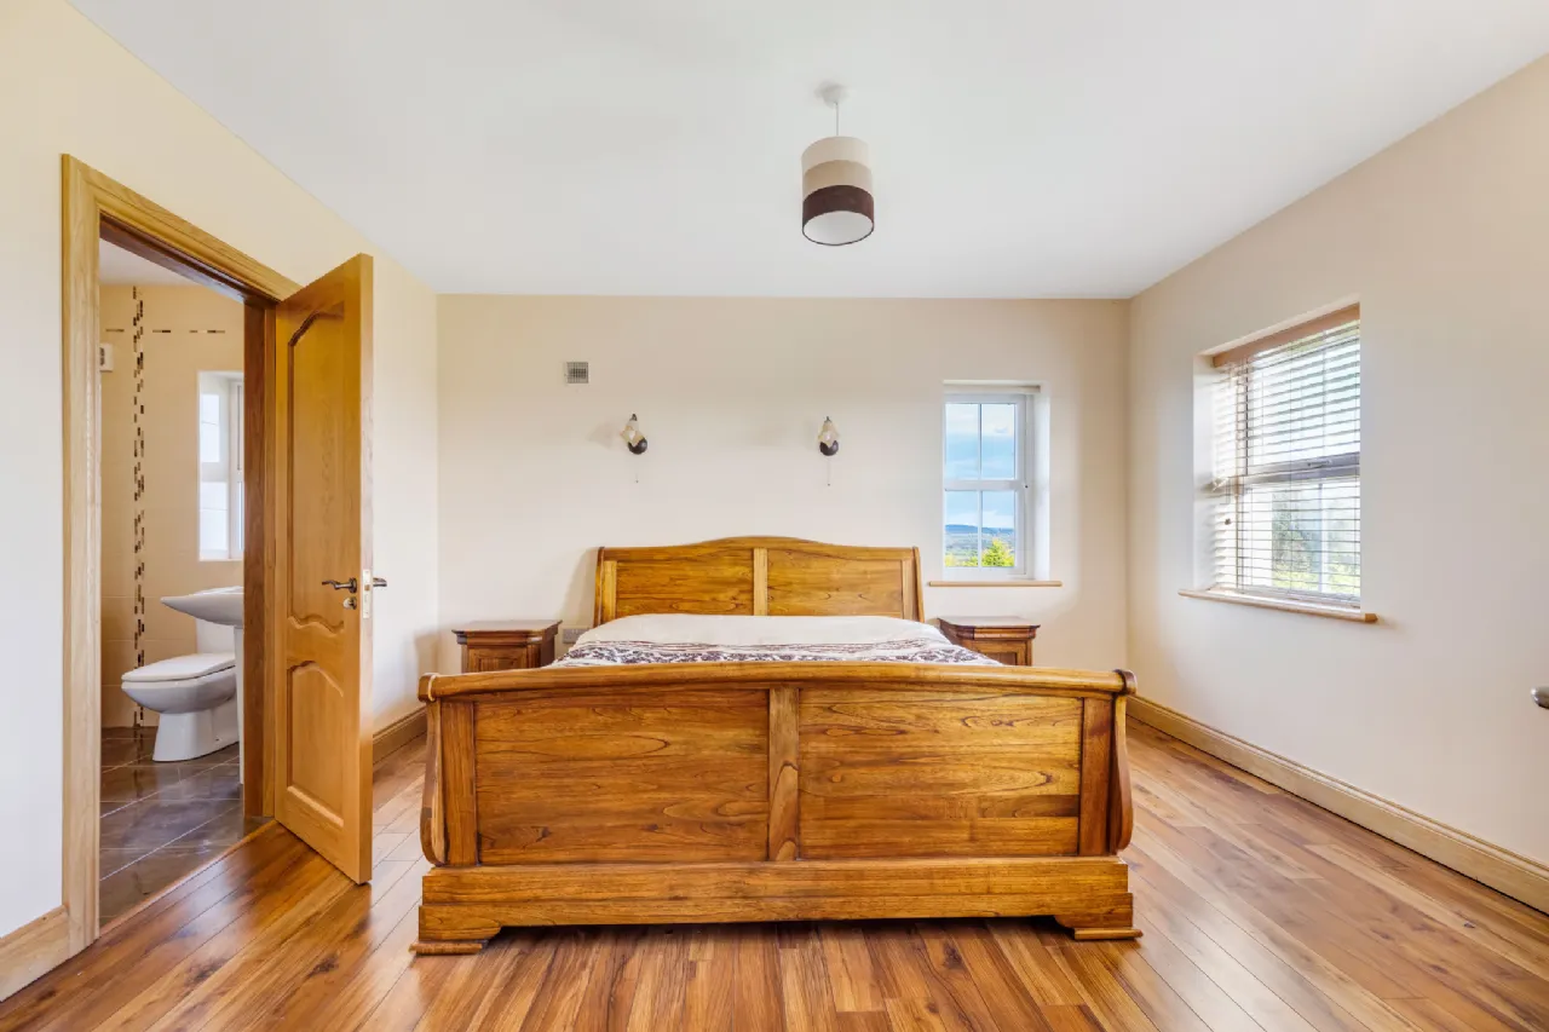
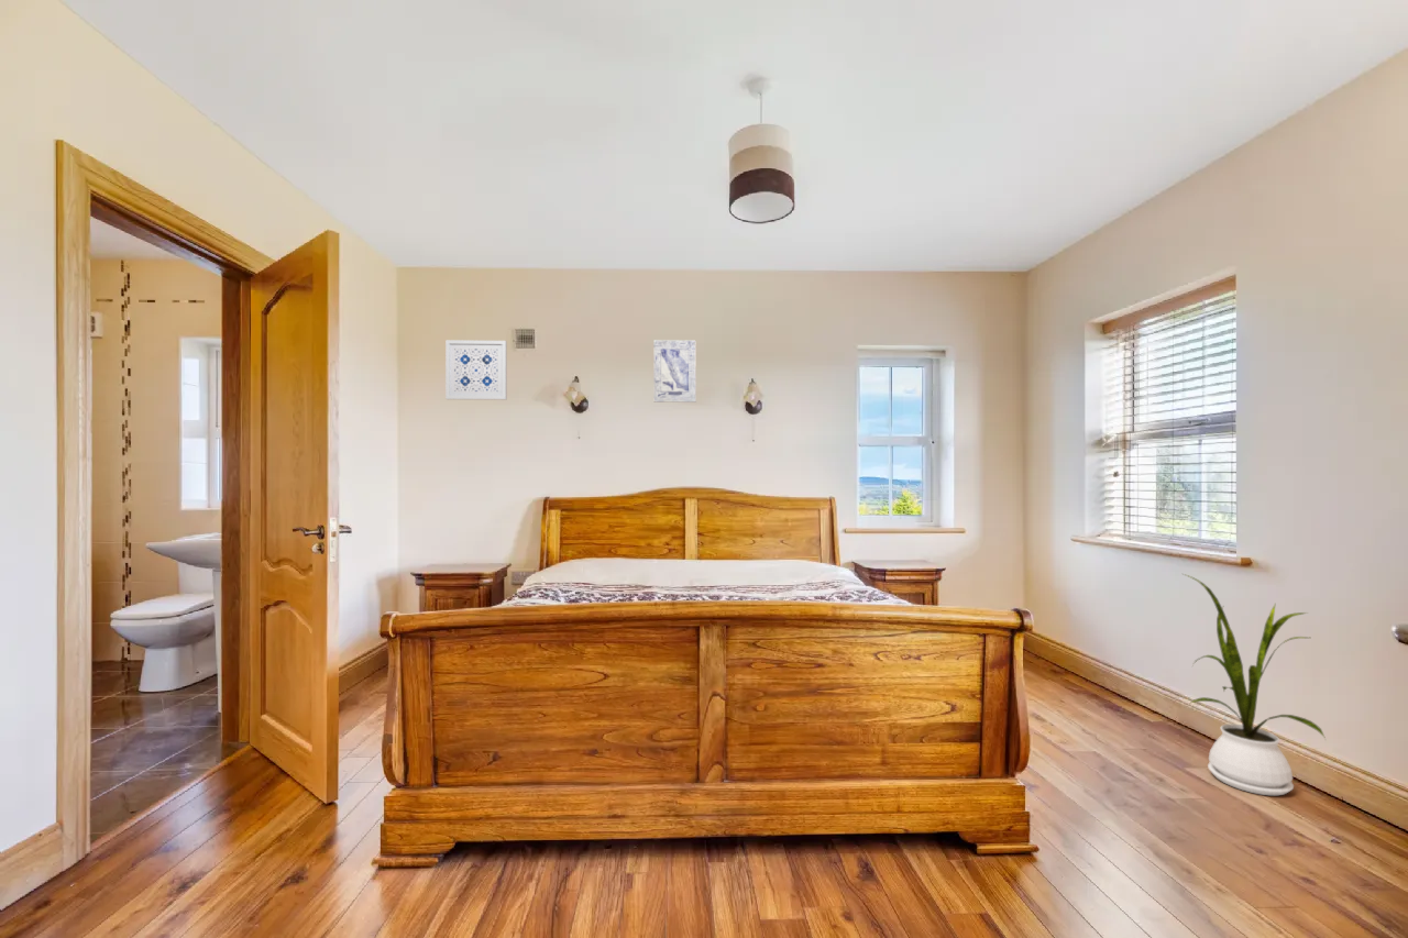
+ wall art [652,339,697,404]
+ wall art [444,339,508,400]
+ house plant [1182,573,1327,796]
